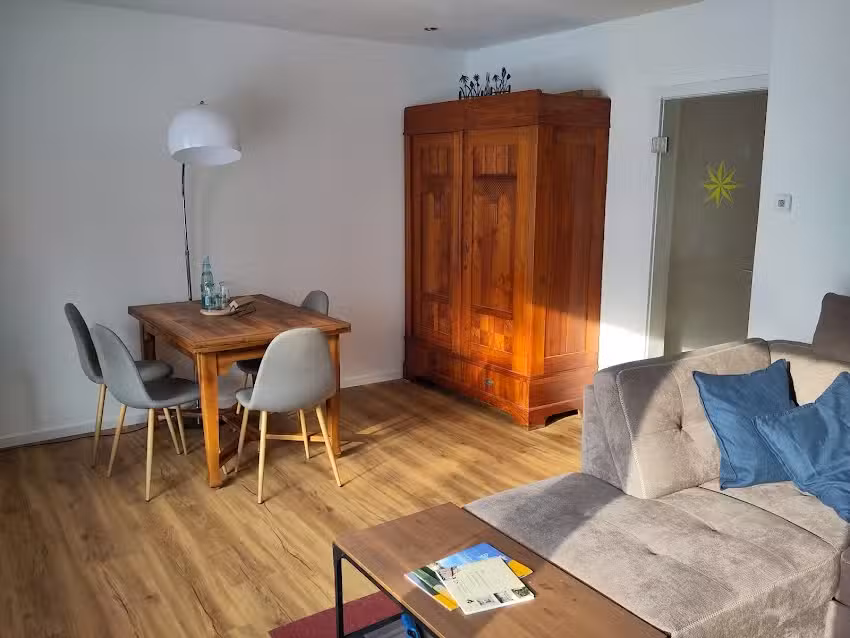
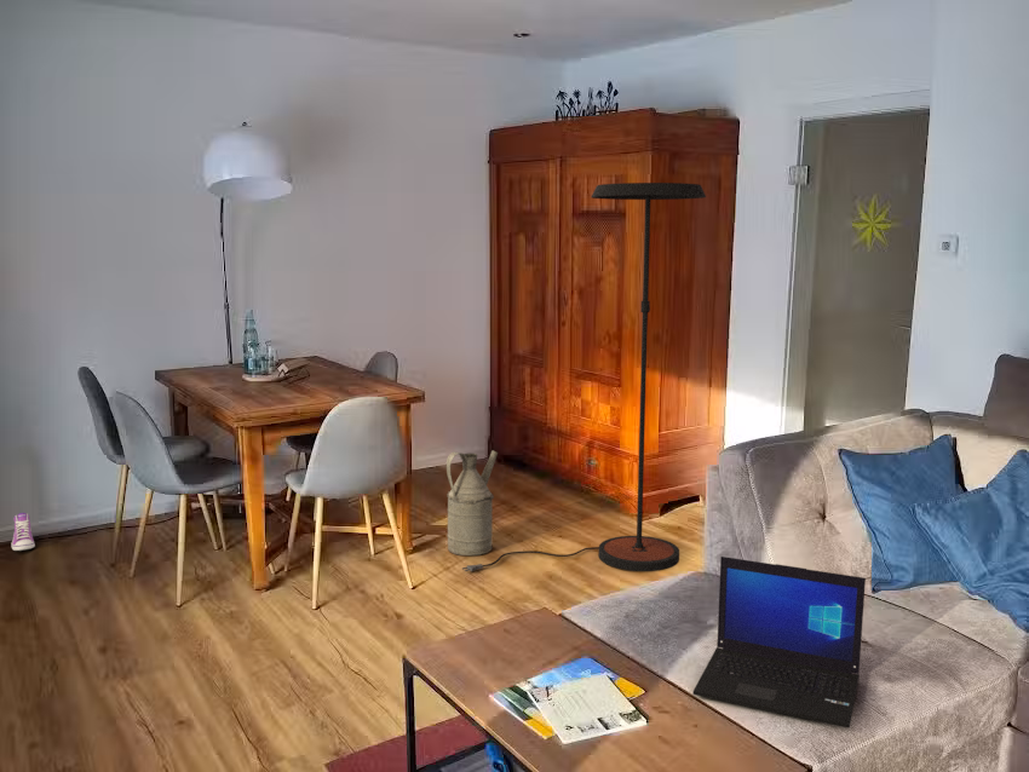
+ laptop [691,555,867,728]
+ floor lamp [461,182,707,572]
+ sneaker [10,512,36,552]
+ watering can [445,450,499,557]
